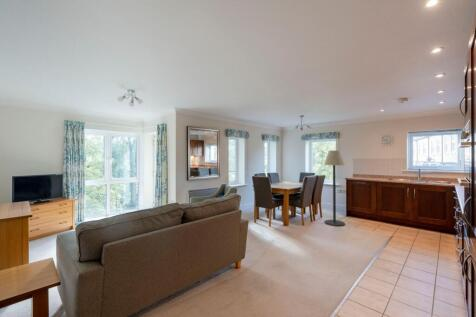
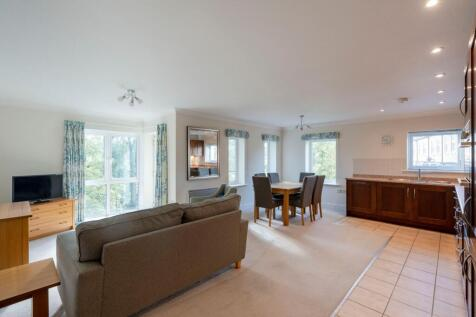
- floor lamp [323,149,346,227]
